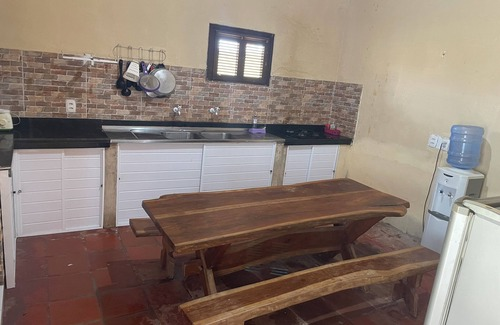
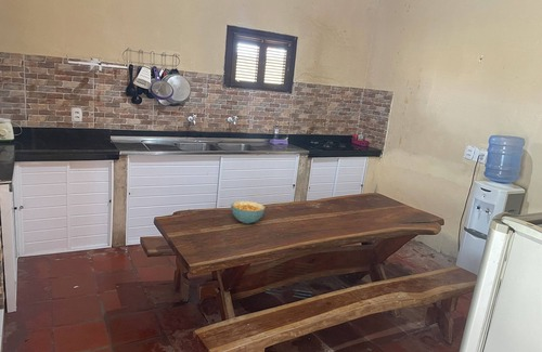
+ cereal bowl [230,200,267,224]
